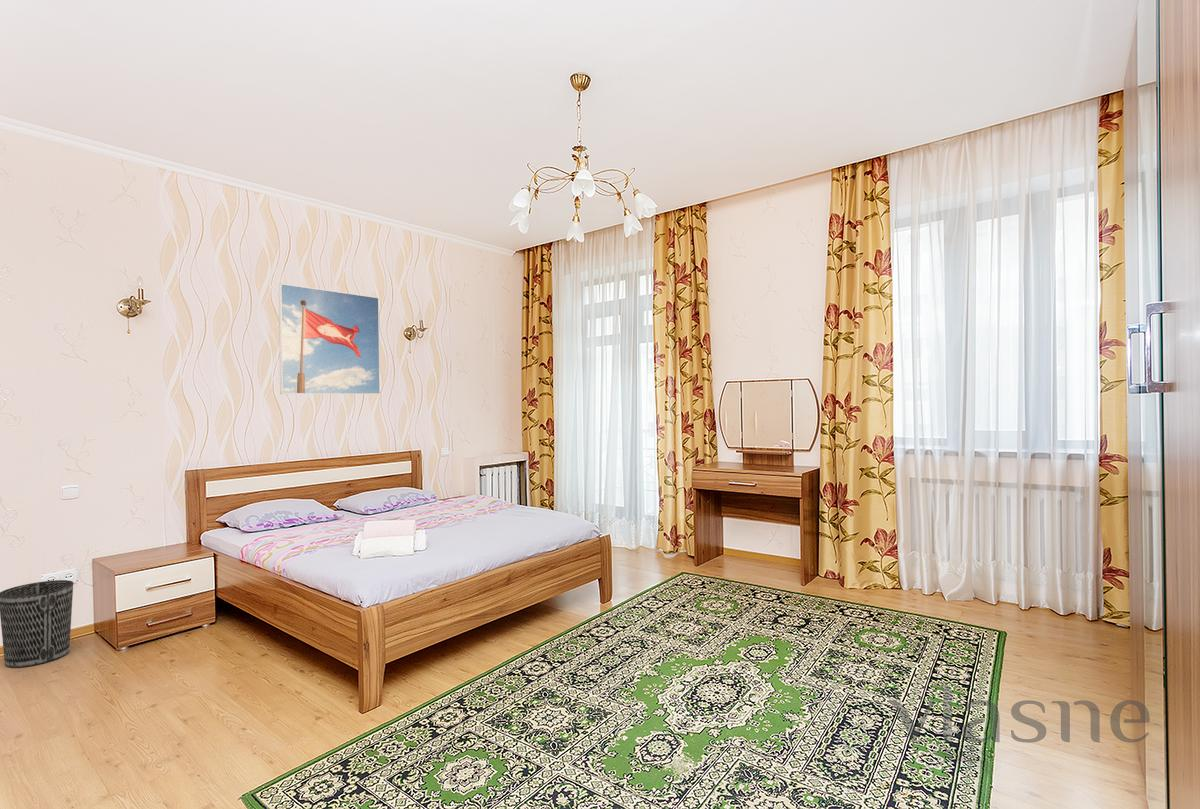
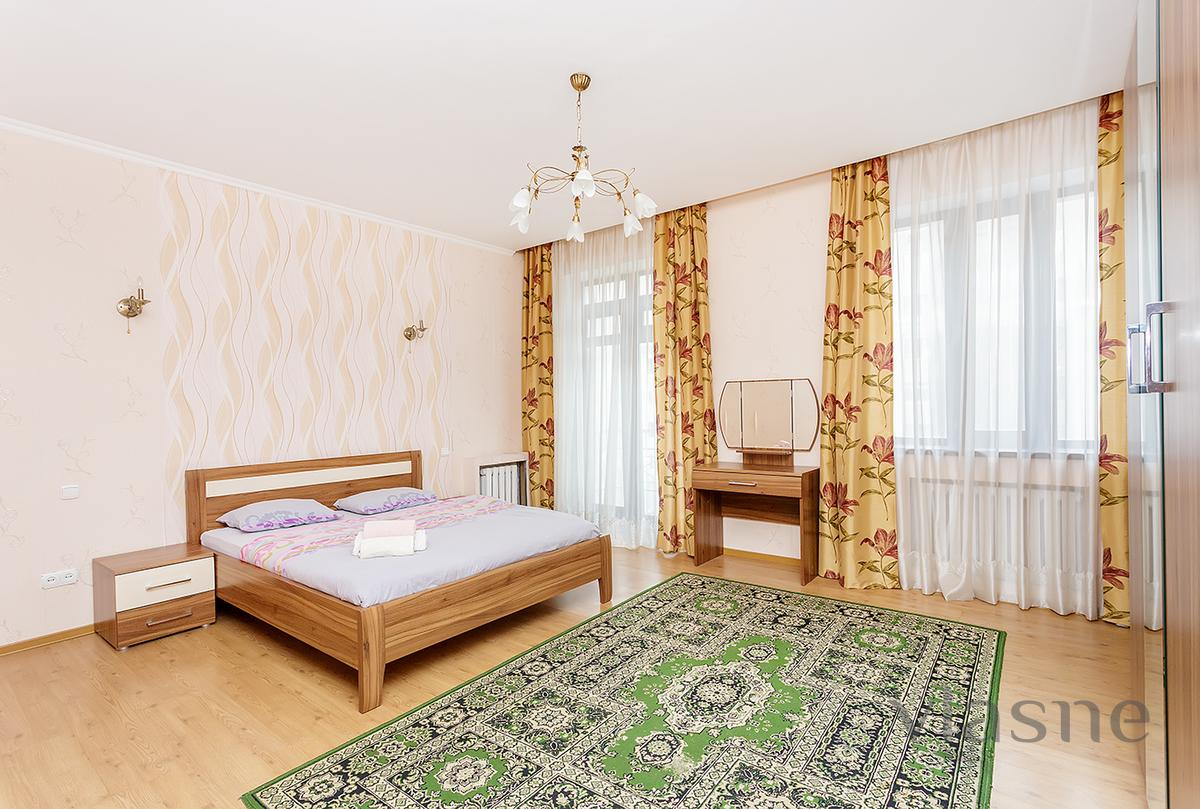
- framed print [278,283,381,395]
- wastebasket [0,579,74,669]
